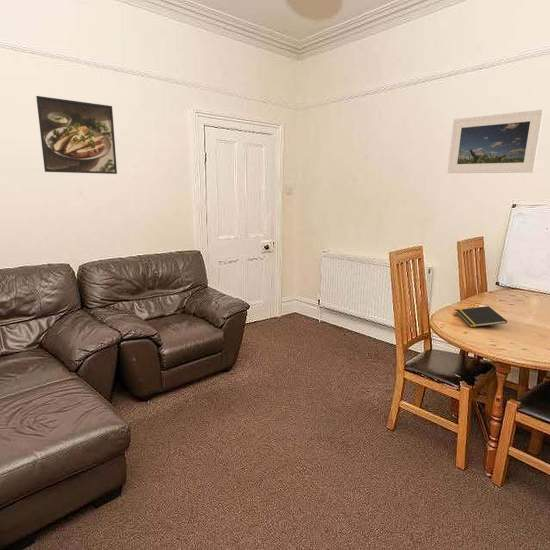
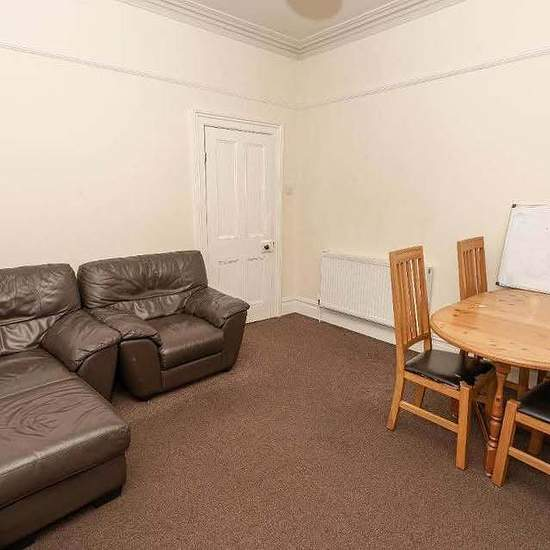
- notepad [456,305,508,328]
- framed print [35,95,118,175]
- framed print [447,109,545,174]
